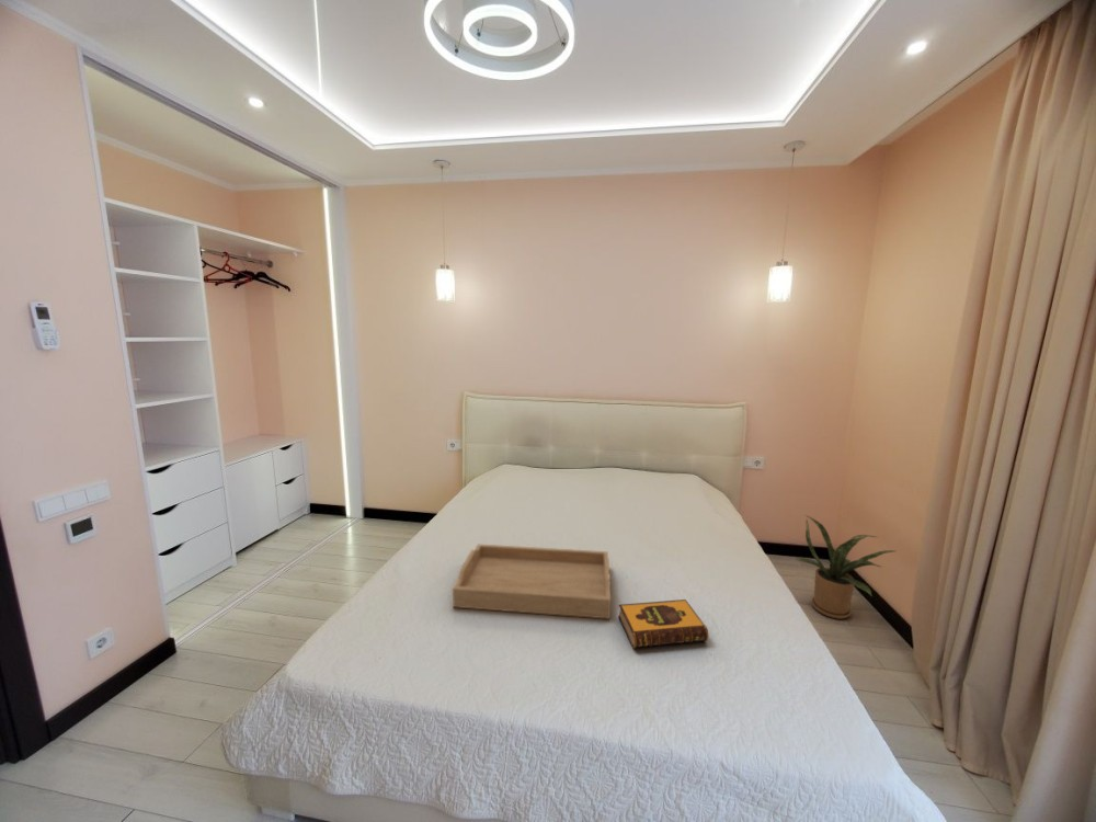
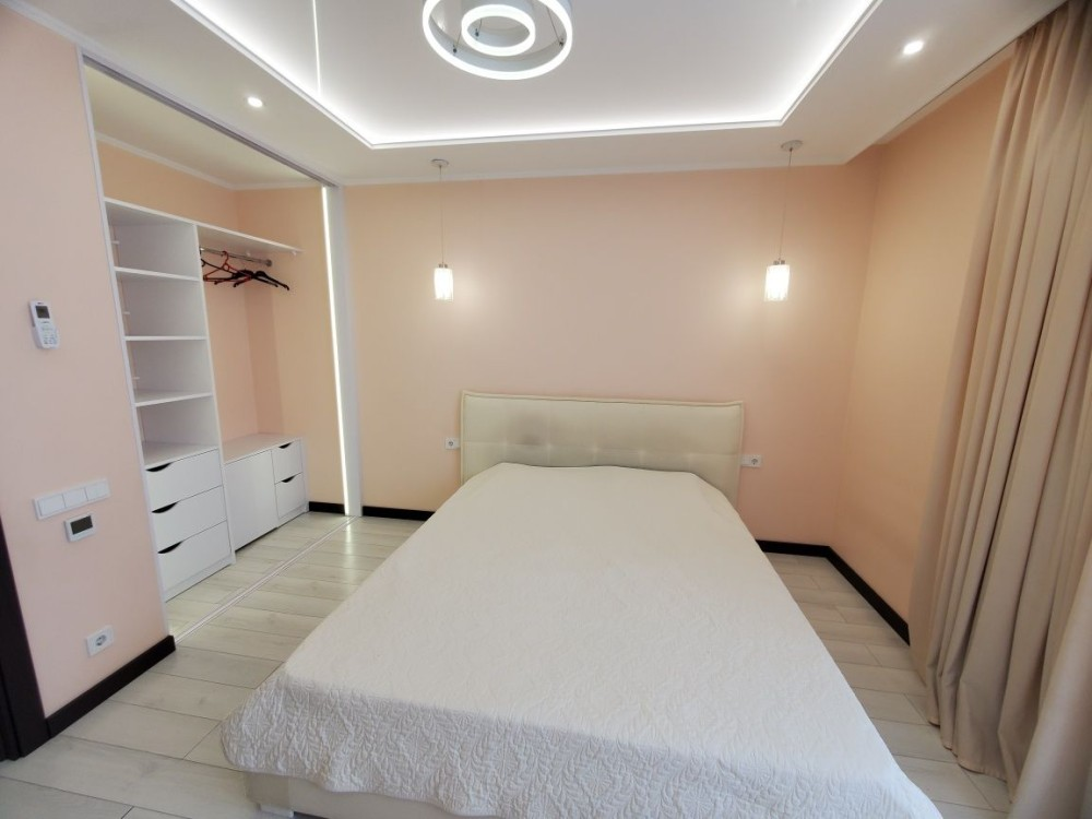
- hardback book [617,598,710,649]
- house plant [795,514,895,620]
- serving tray [452,543,612,620]
